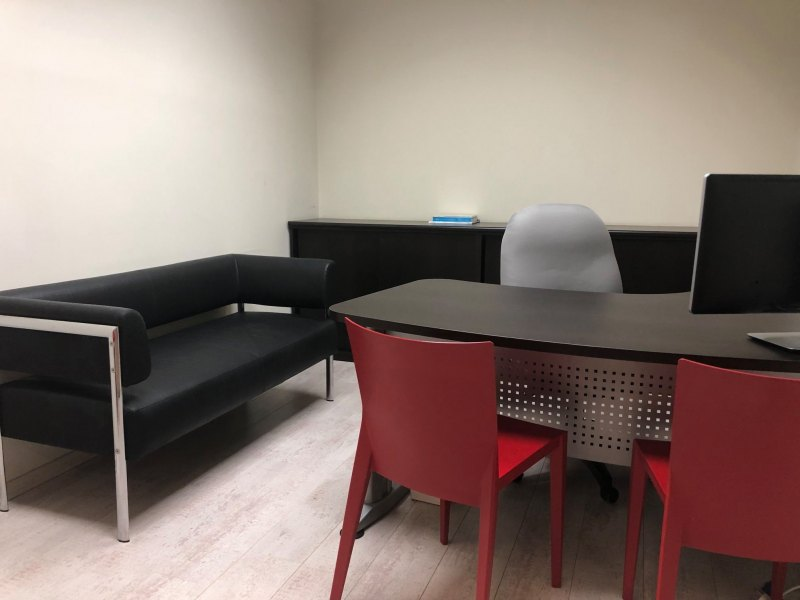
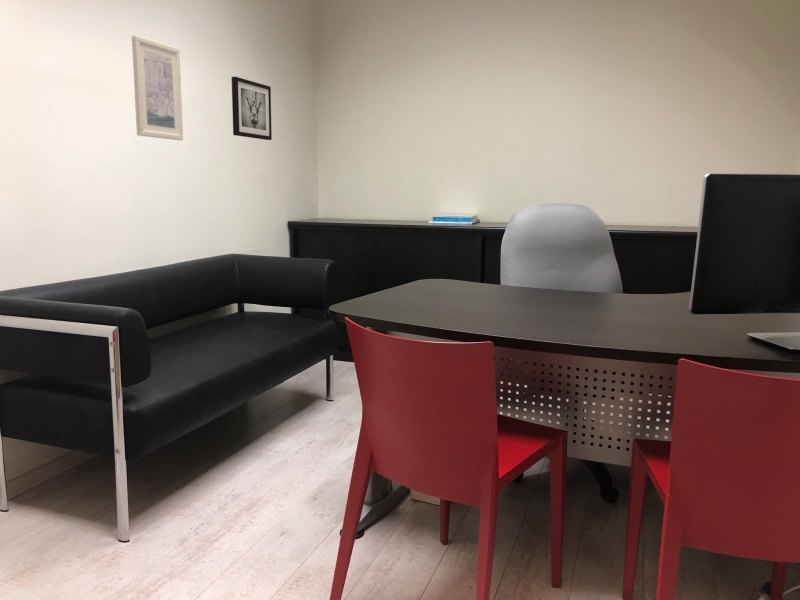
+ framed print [131,34,184,141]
+ wall art [231,76,273,141]
